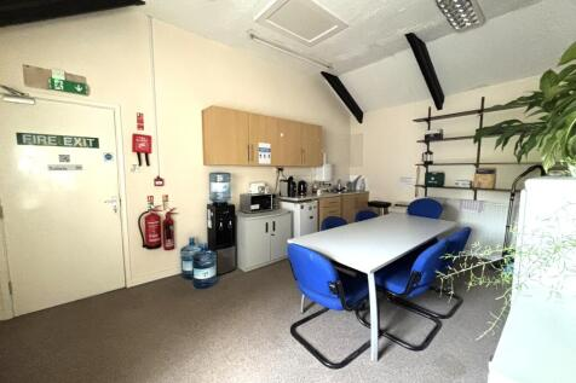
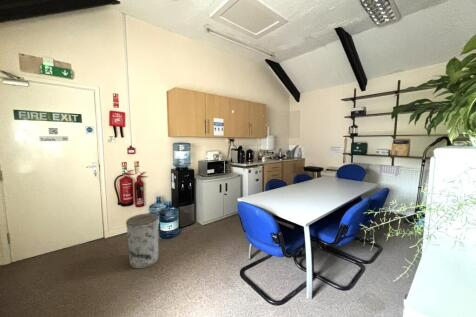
+ trash can [125,212,160,269]
